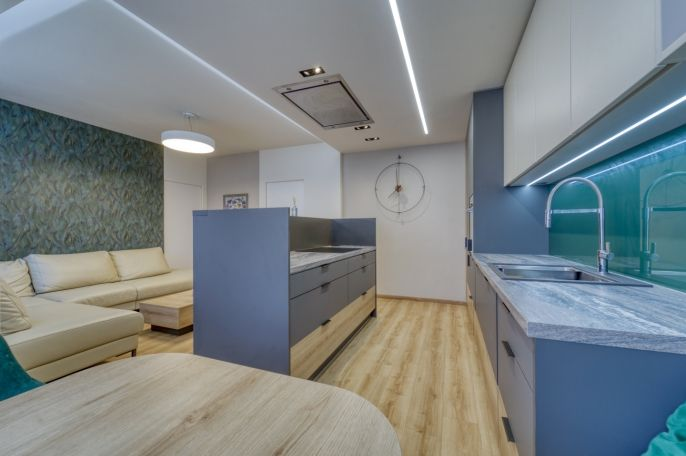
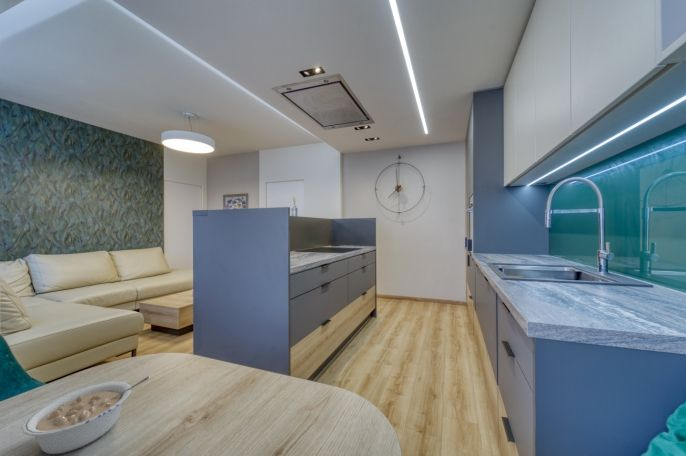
+ legume [21,375,150,455]
